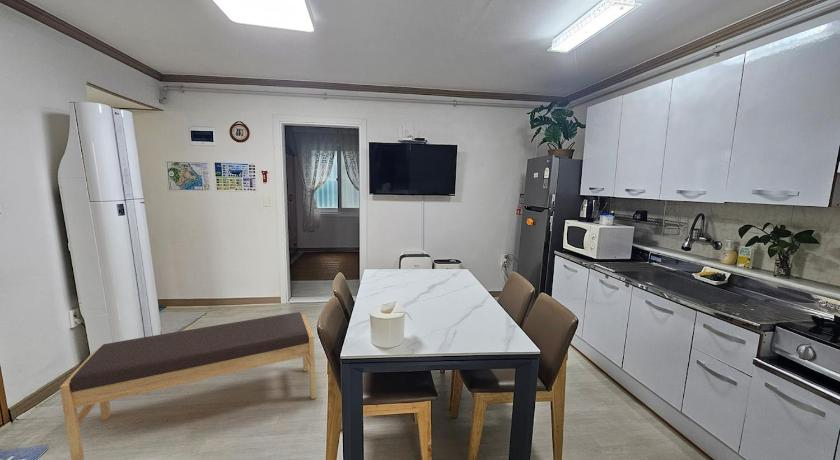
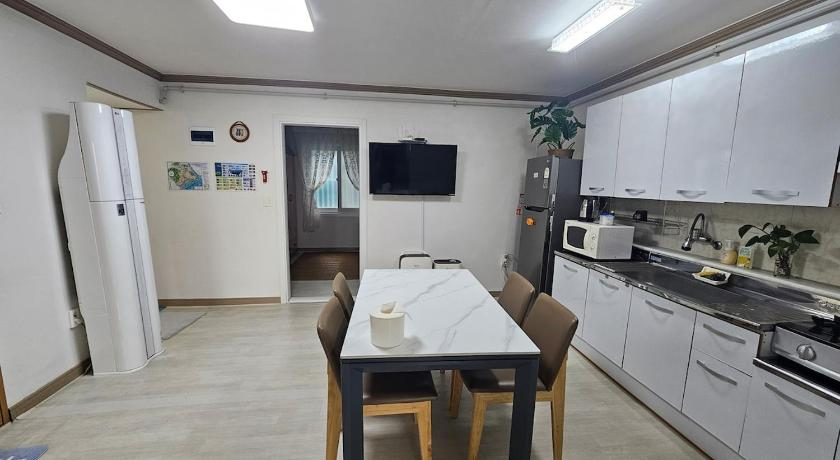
- bench [59,311,317,460]
